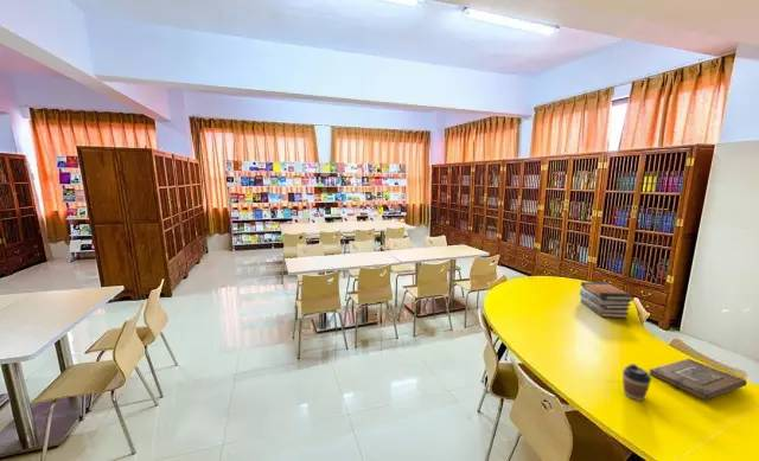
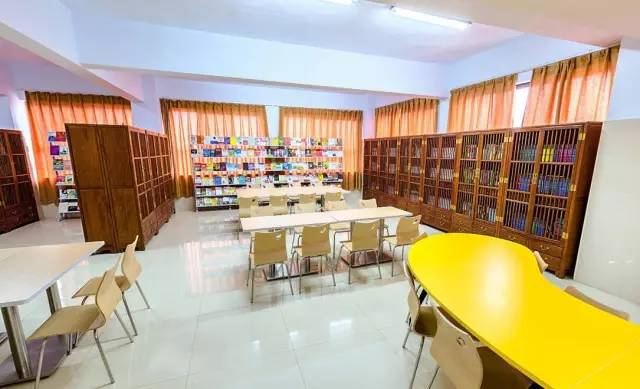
- coffee cup [621,363,652,402]
- book stack [579,281,636,319]
- book [649,358,748,402]
